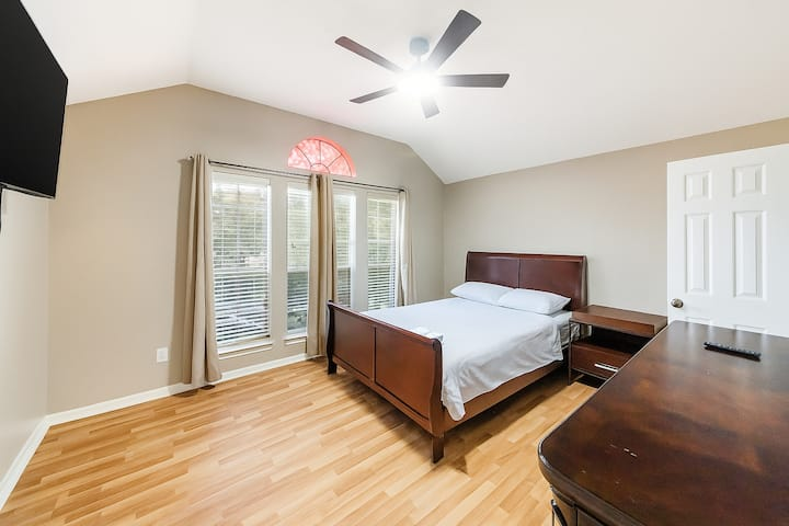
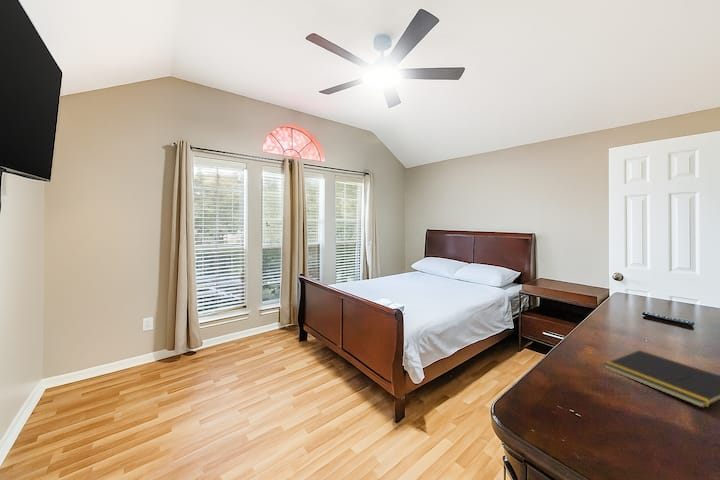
+ notepad [603,349,720,409]
